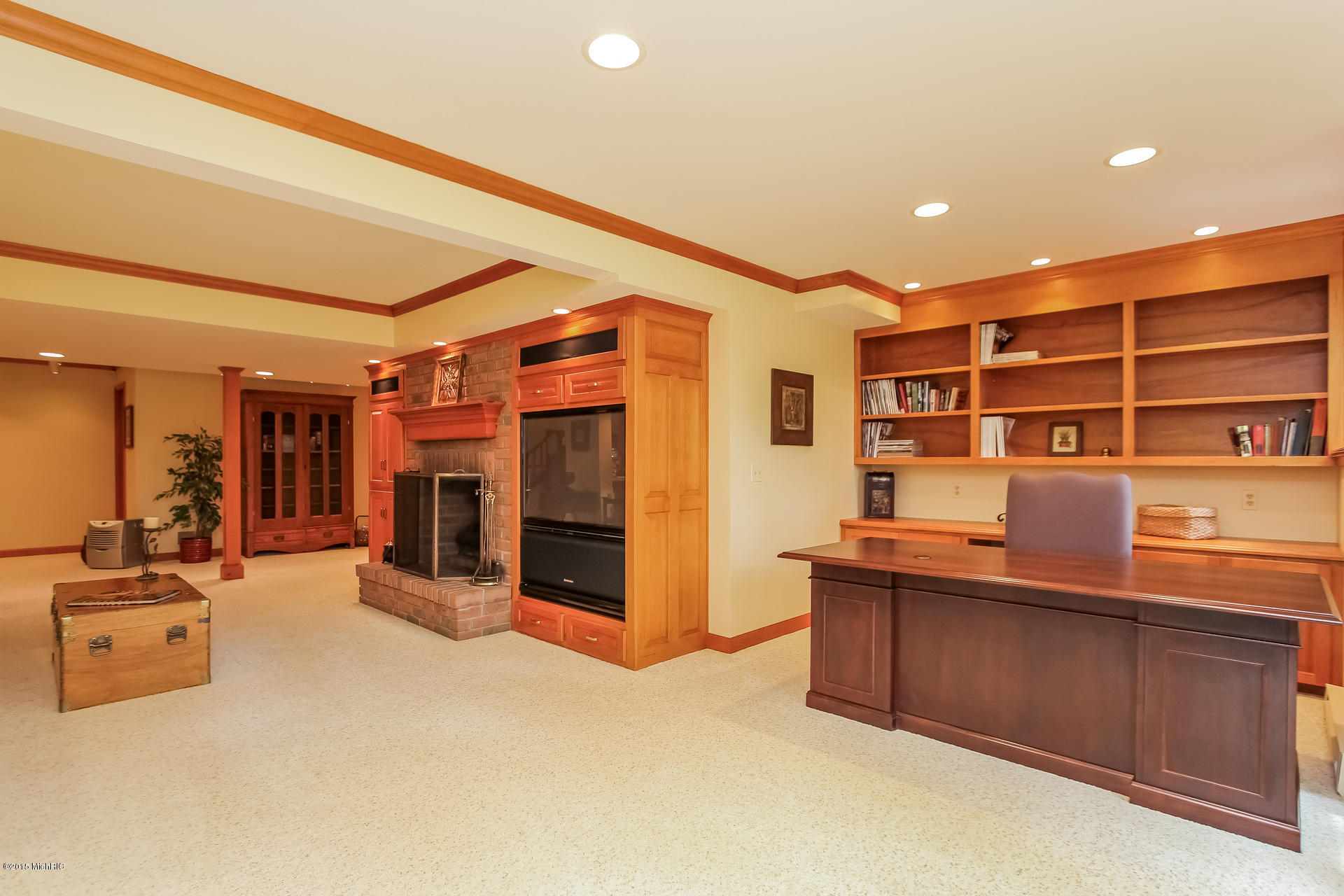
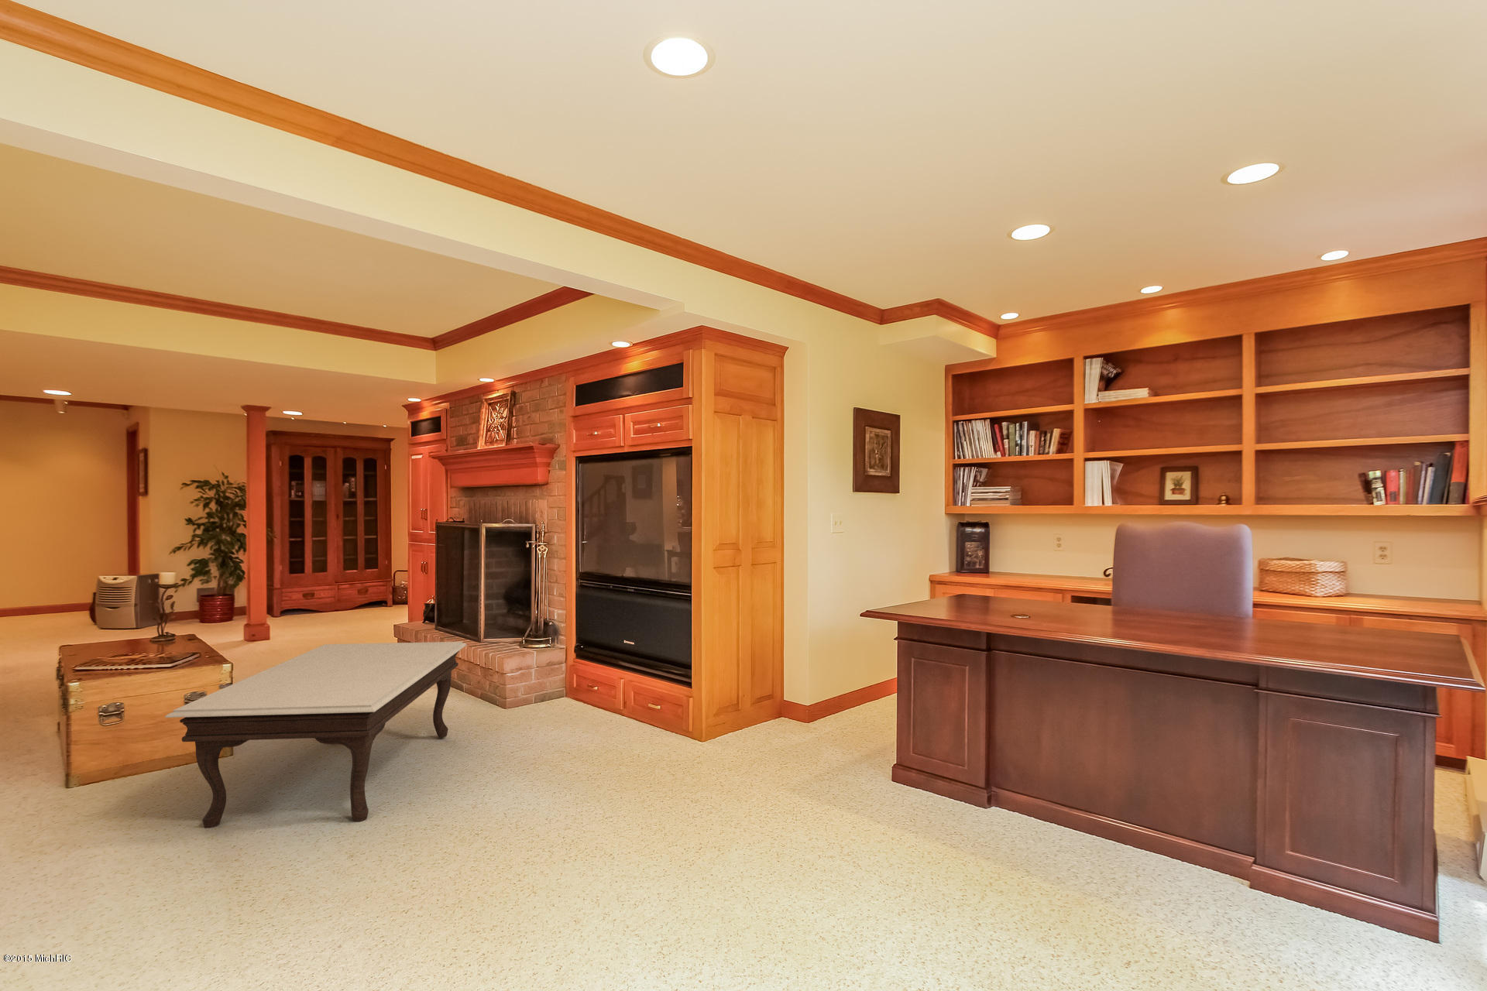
+ coffee table [164,641,468,830]
